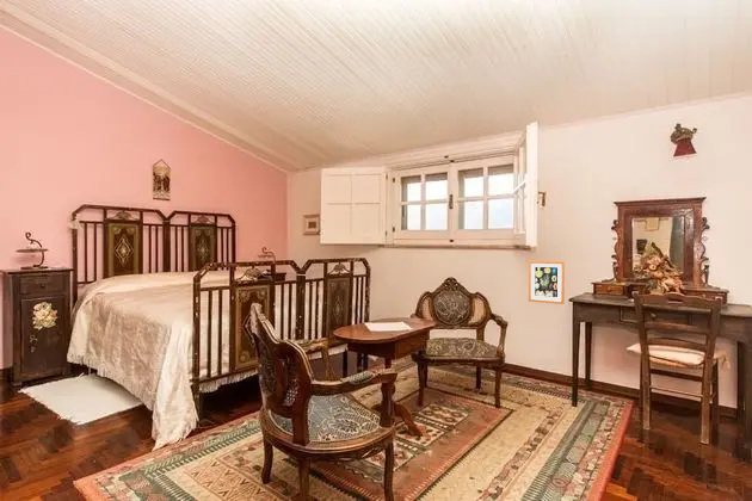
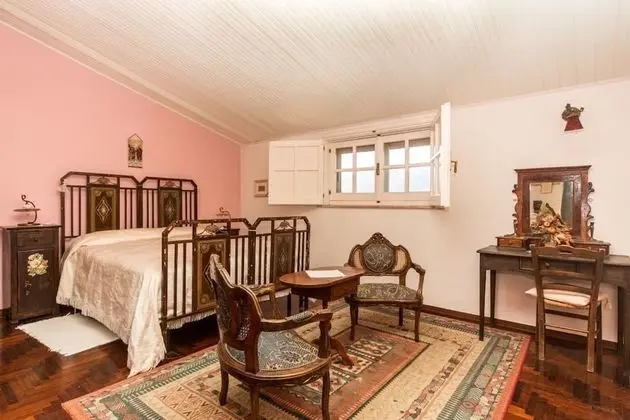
- wall art [528,260,566,305]
